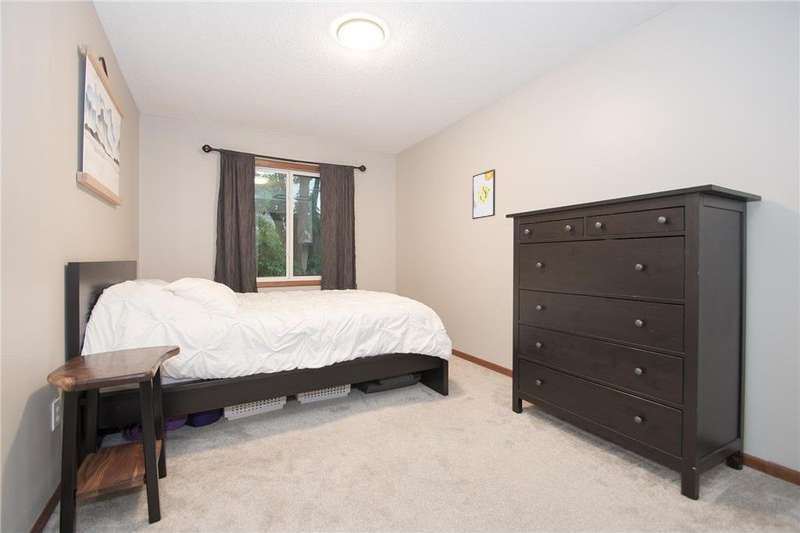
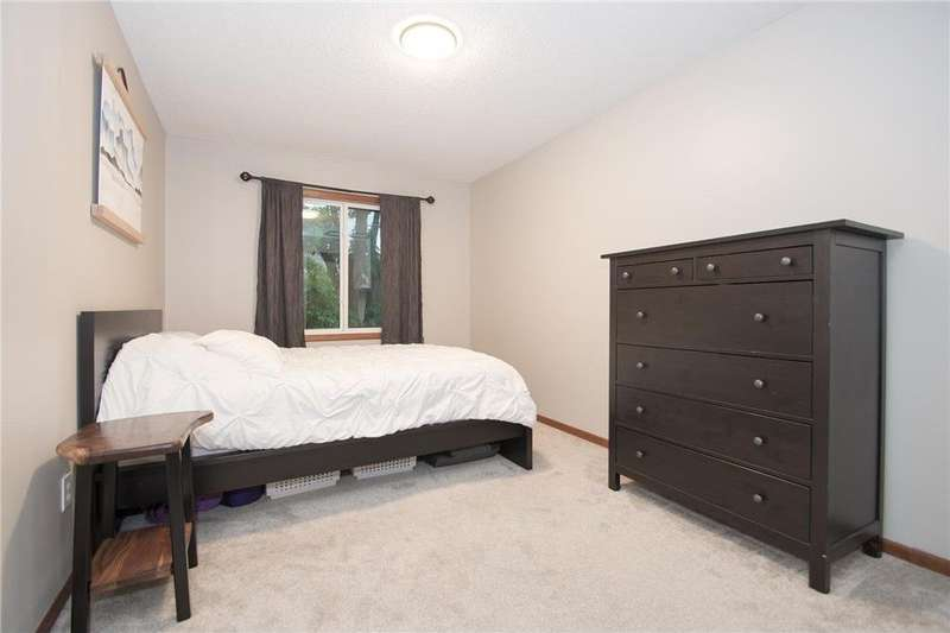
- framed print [471,168,496,220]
